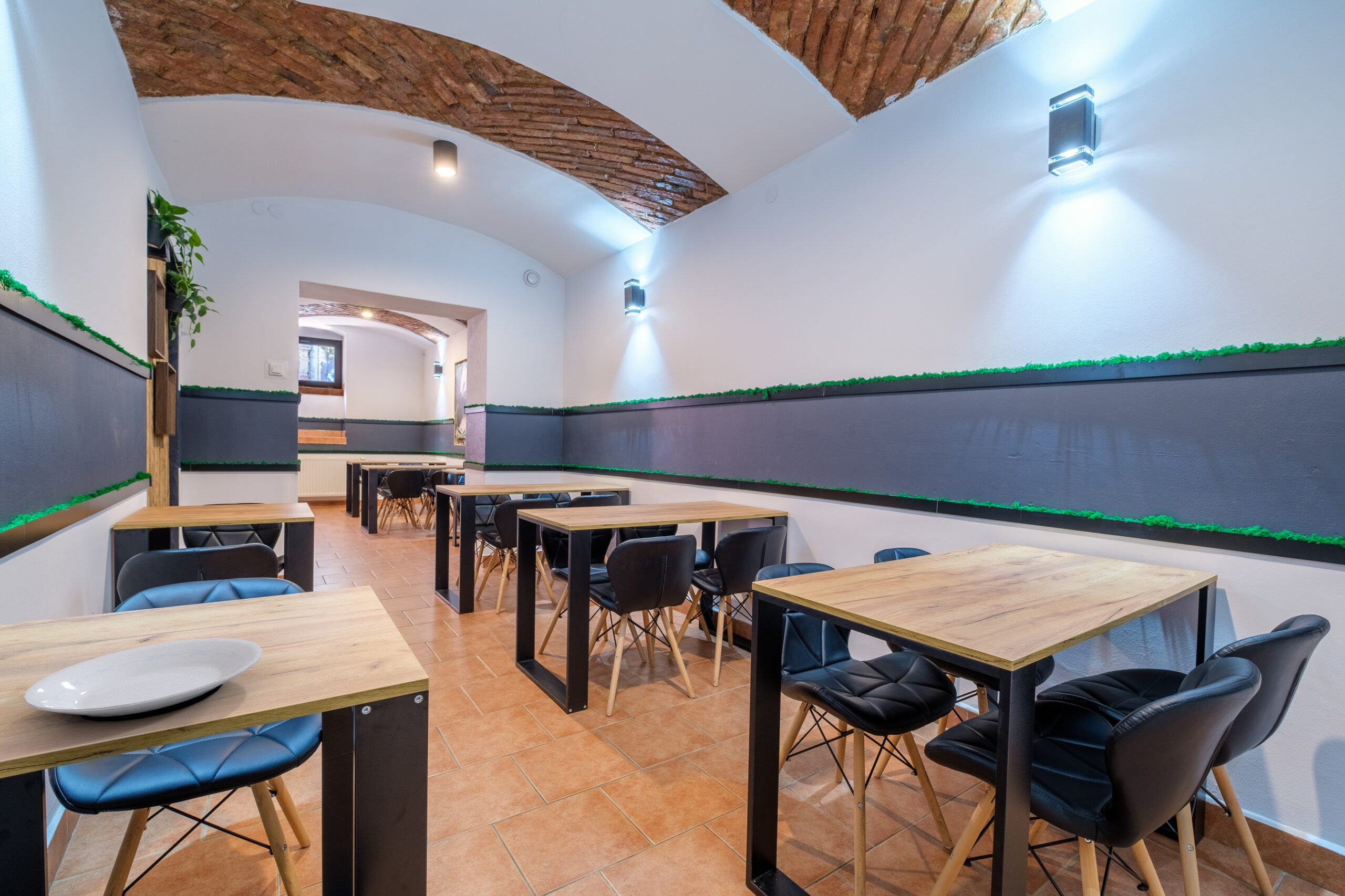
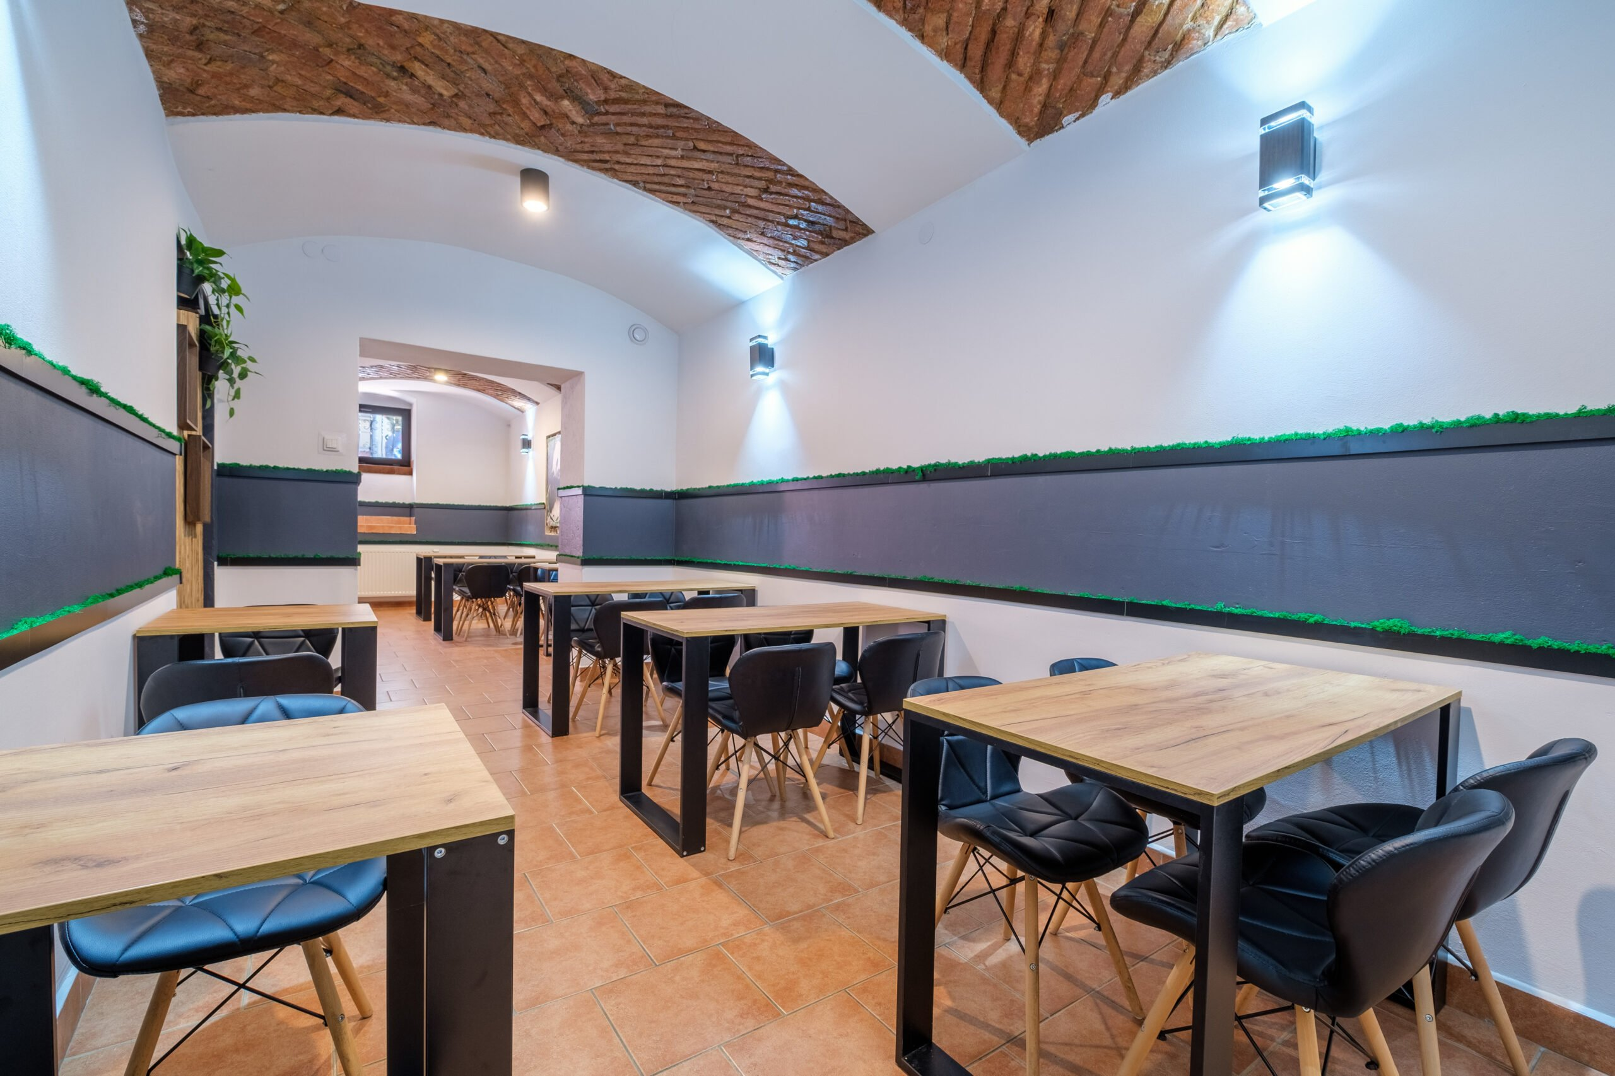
- plate [24,638,263,722]
